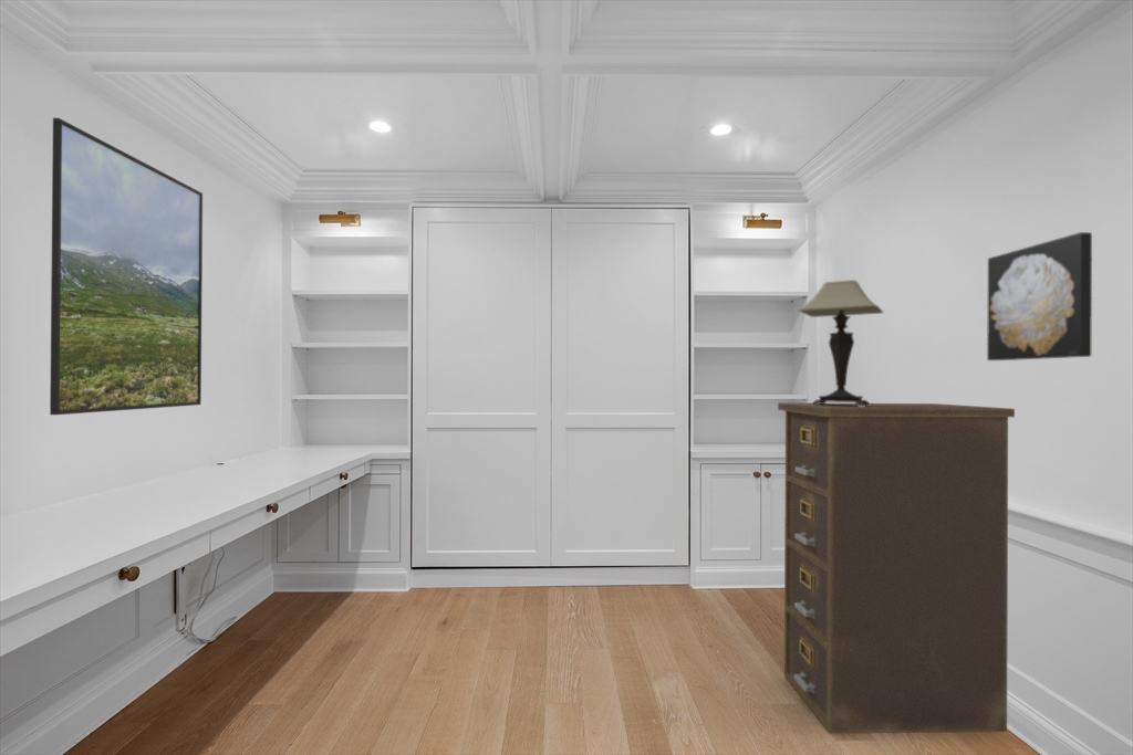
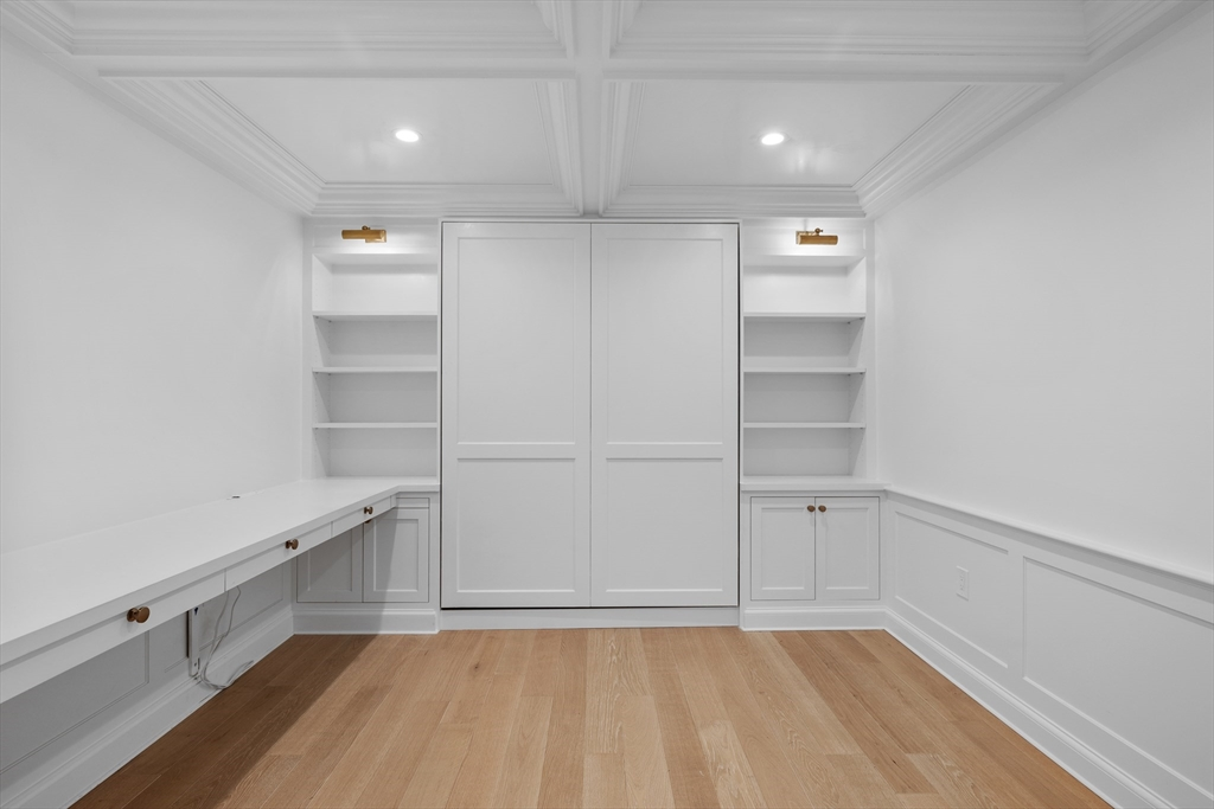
- filing cabinet [777,401,1016,734]
- wall art [986,231,1093,361]
- table lamp [797,279,885,407]
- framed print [49,117,204,416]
